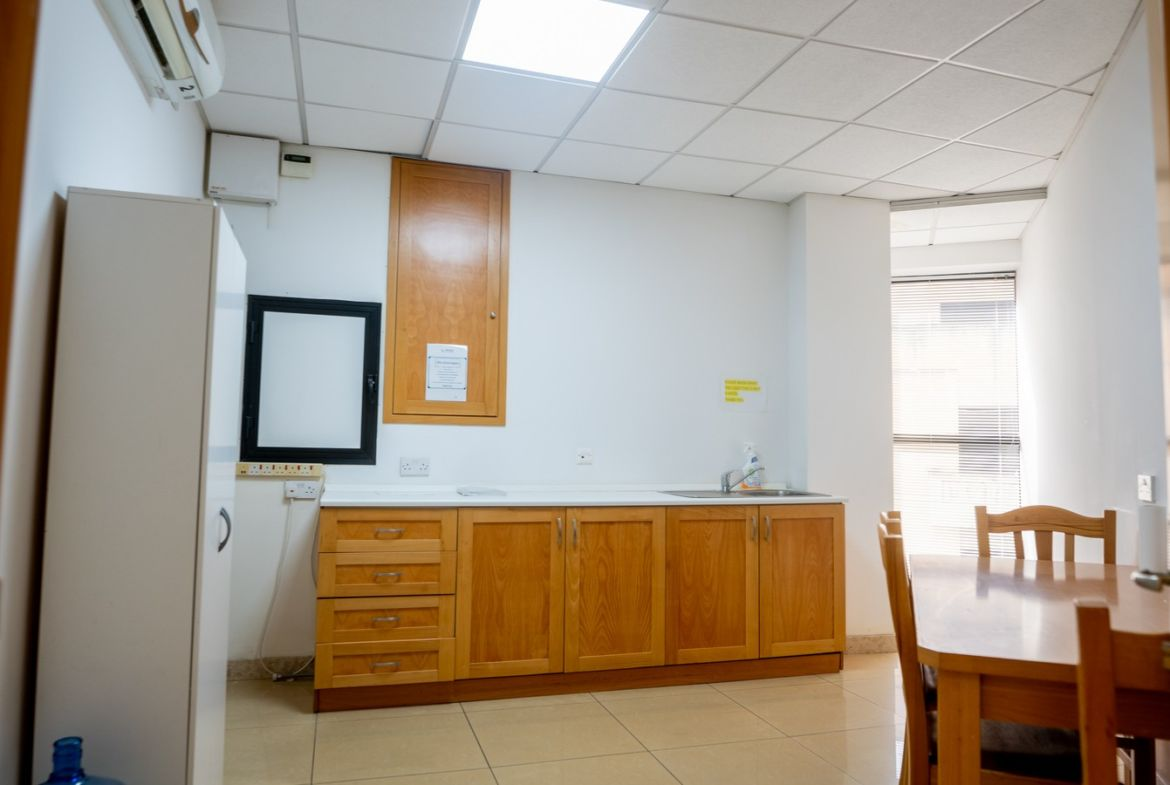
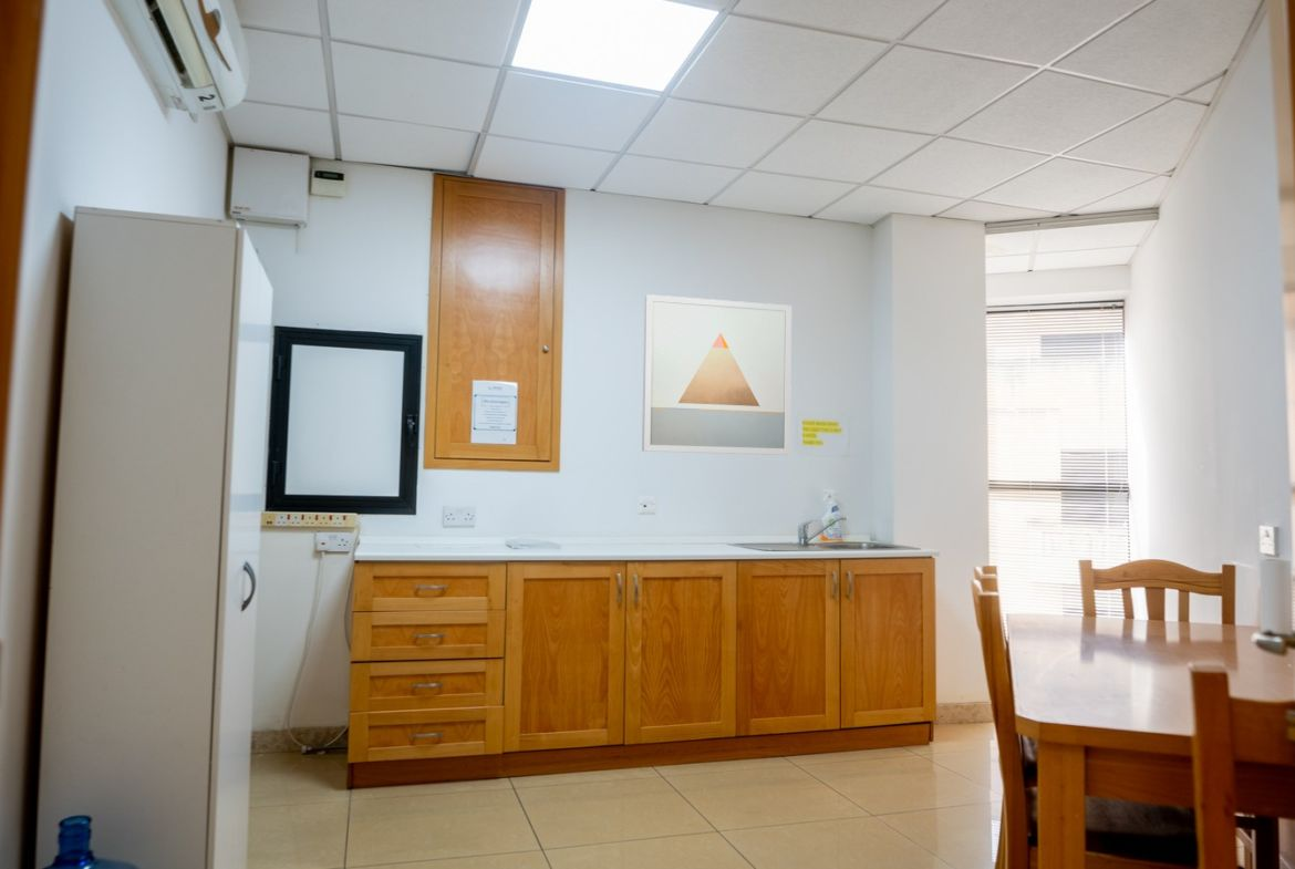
+ wall art [641,293,792,456]
